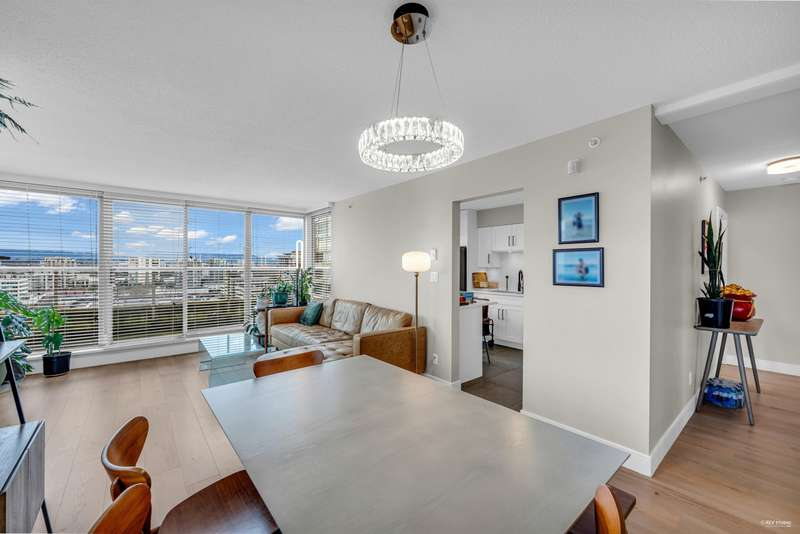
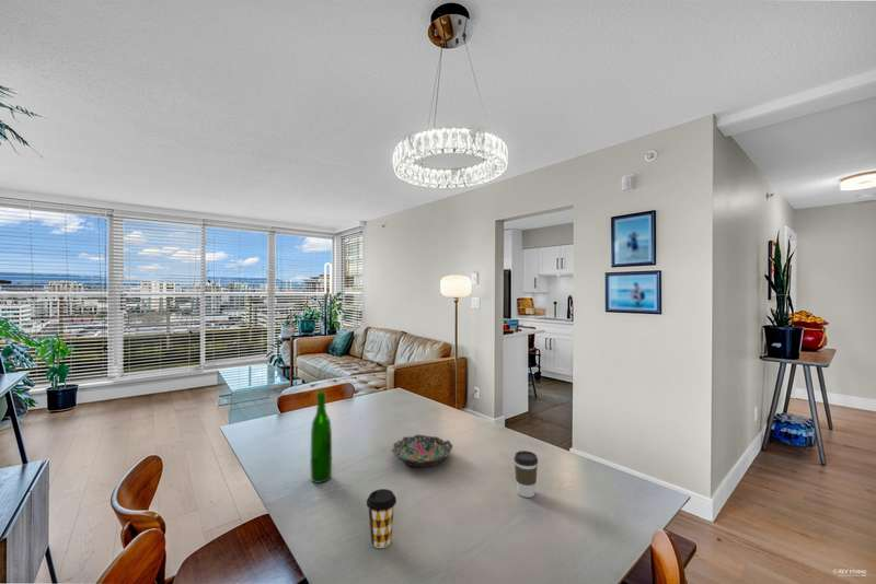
+ coffee cup [514,449,539,499]
+ bowl [390,433,454,468]
+ coffee cup [366,488,397,549]
+ wine bottle [310,390,333,484]
